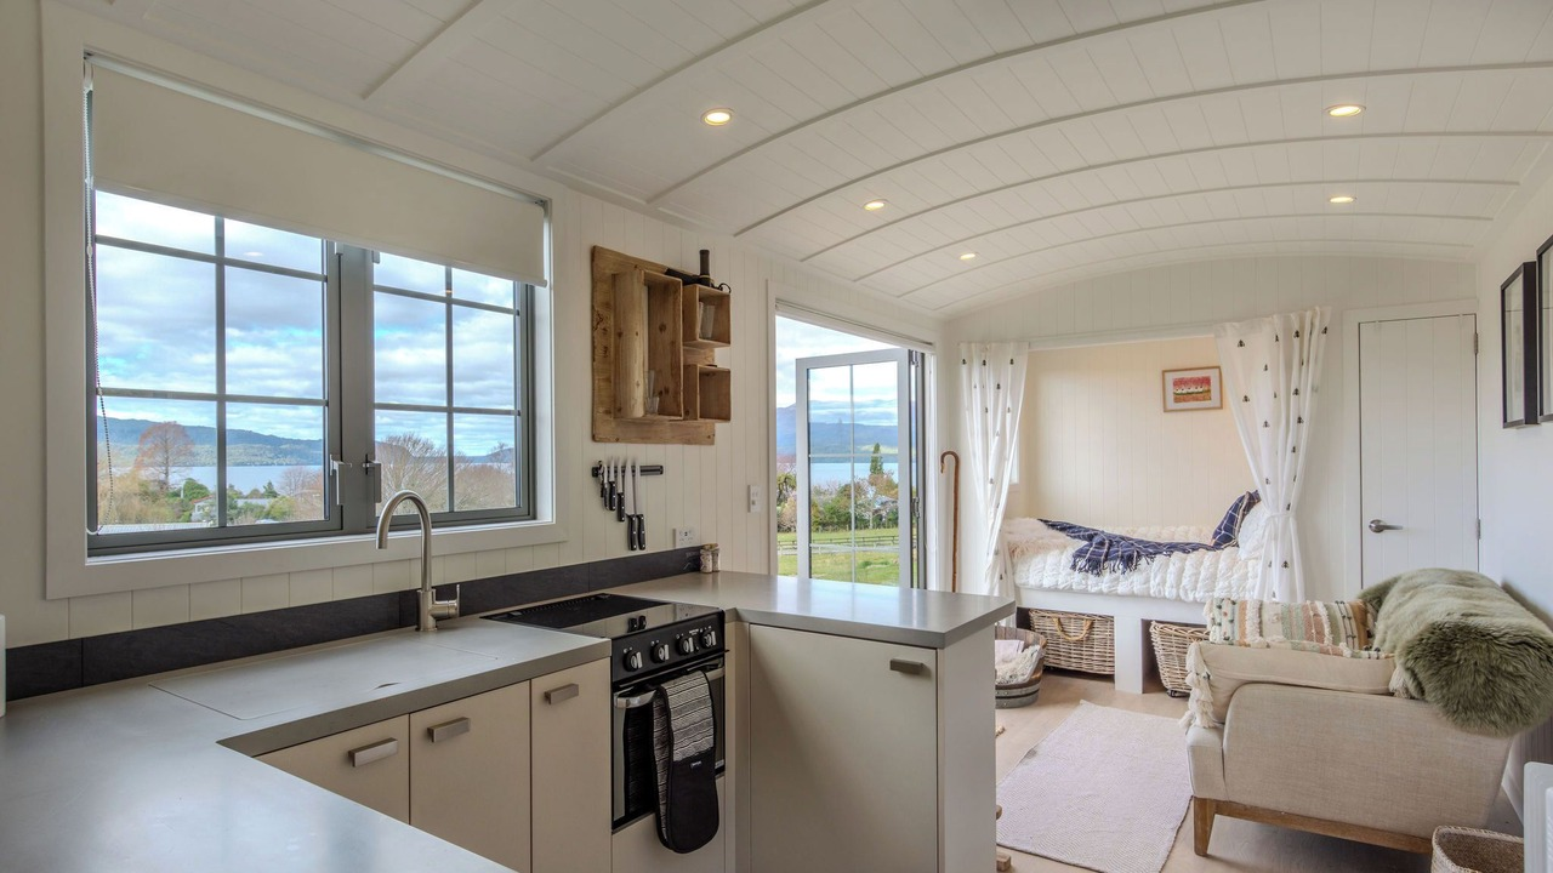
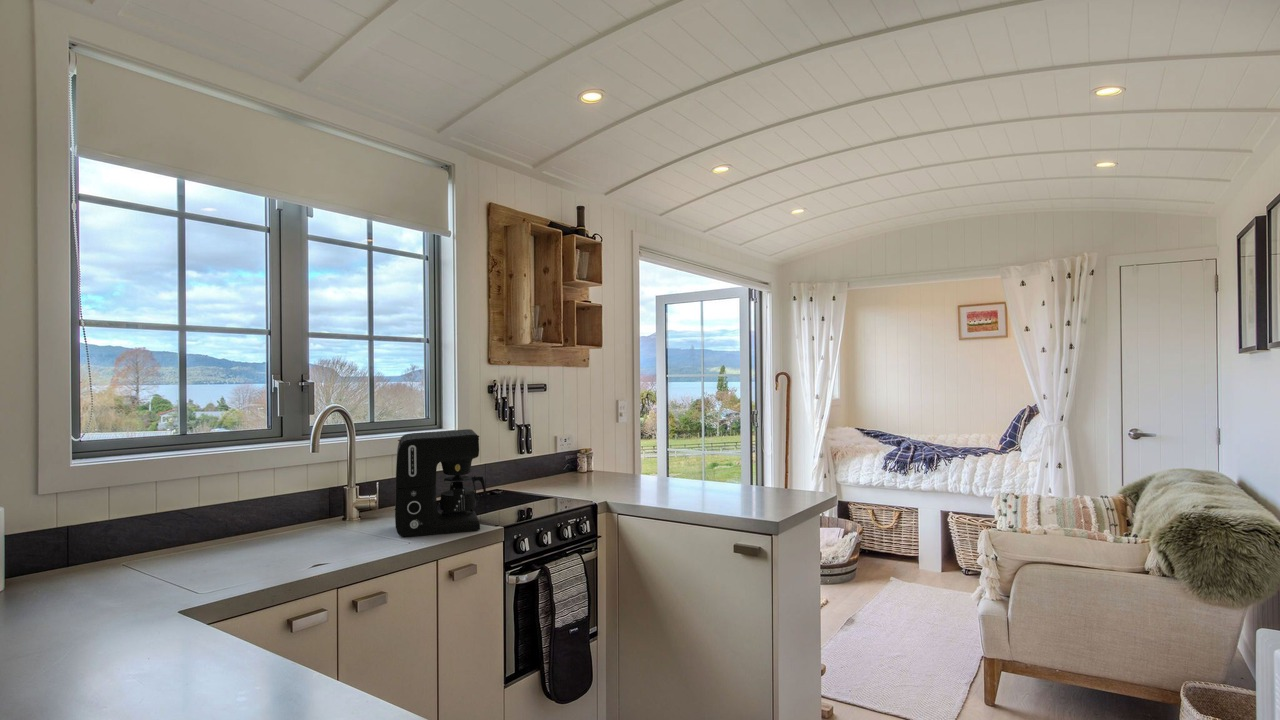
+ coffee maker [394,428,488,538]
